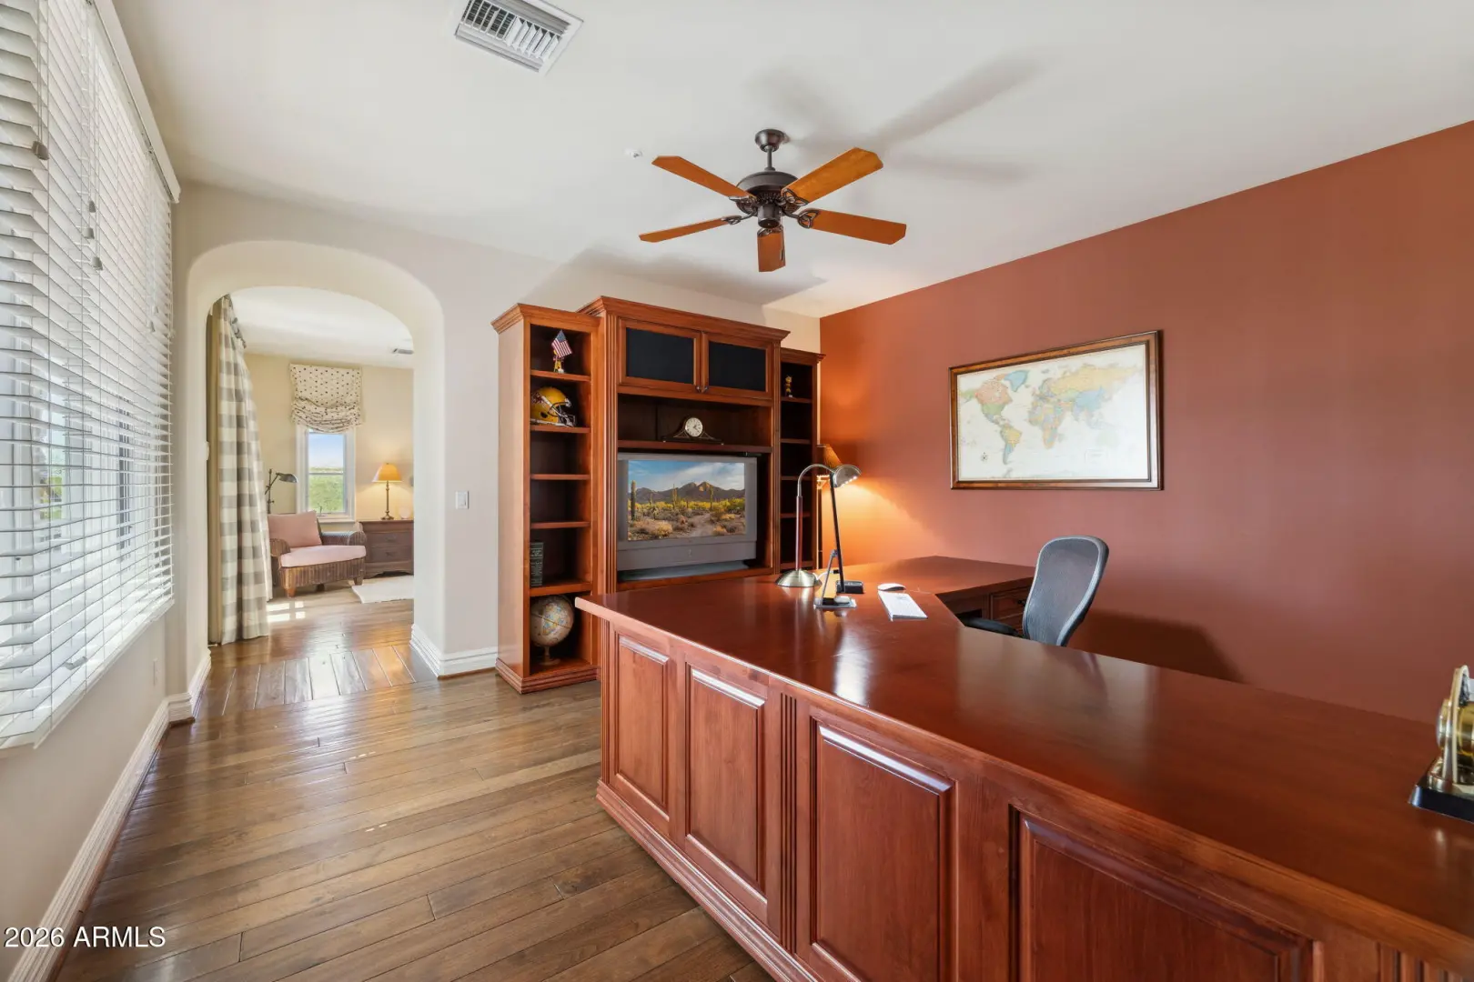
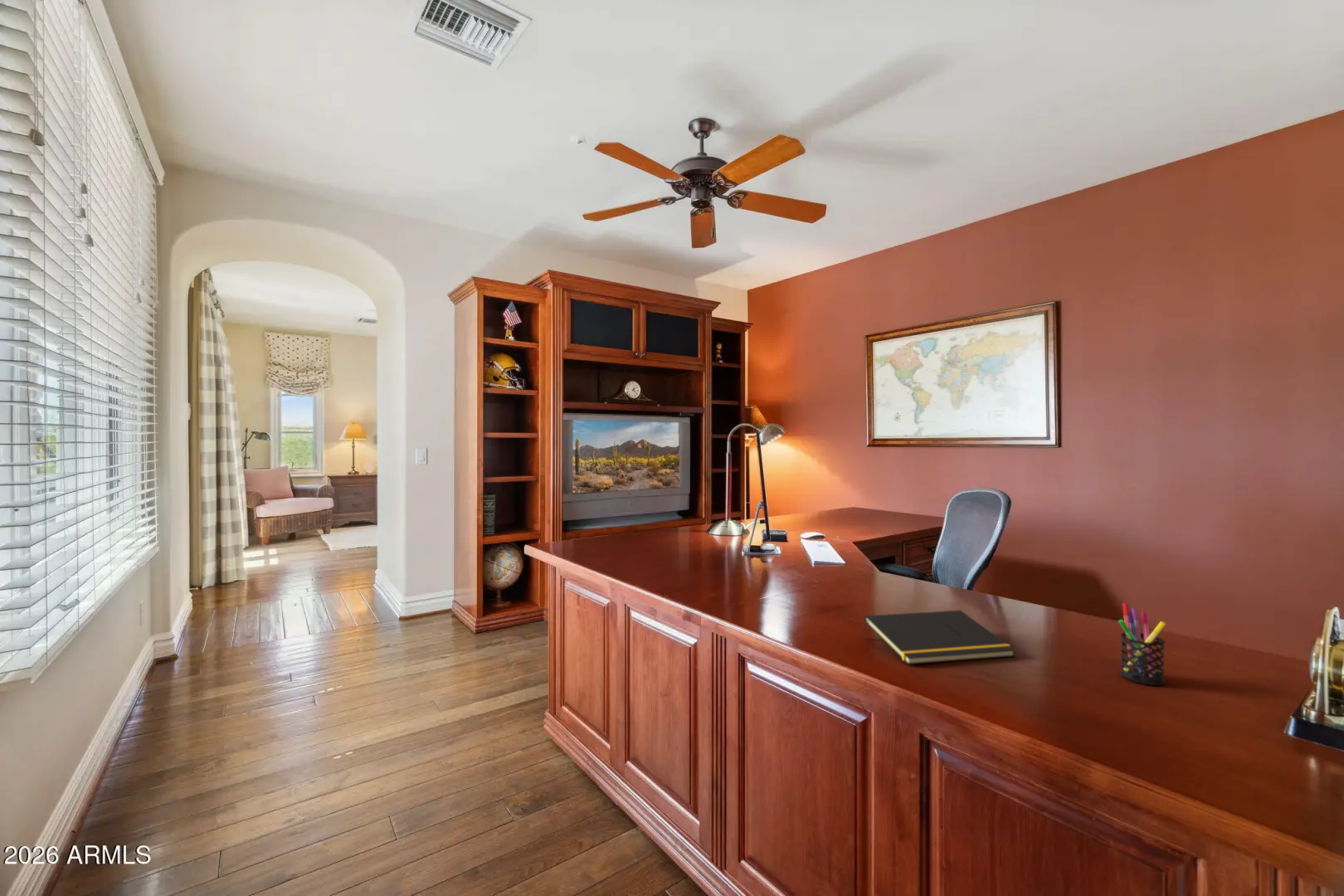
+ pen holder [1118,602,1167,686]
+ notepad [861,610,1016,665]
